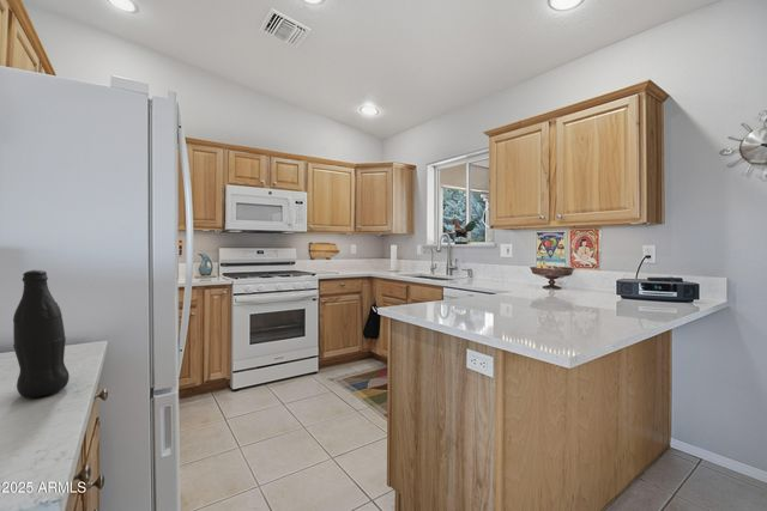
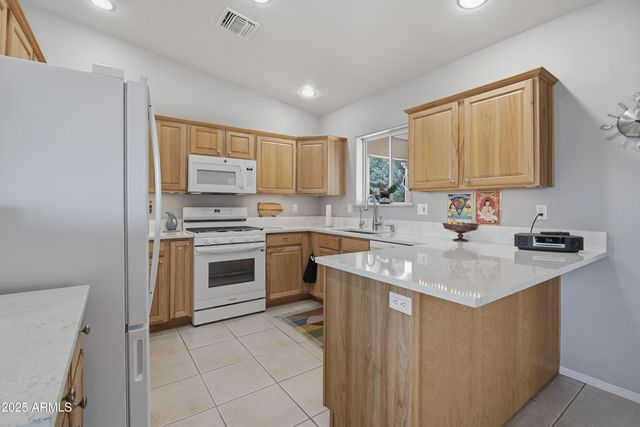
- bottle [12,269,71,399]
